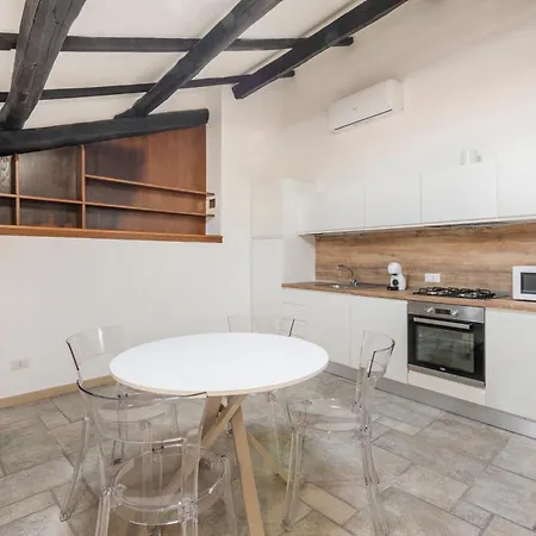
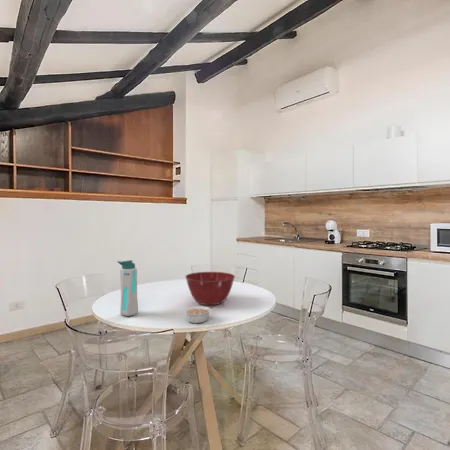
+ mixing bowl [184,271,236,306]
+ legume [183,305,216,324]
+ water bottle [116,259,139,317]
